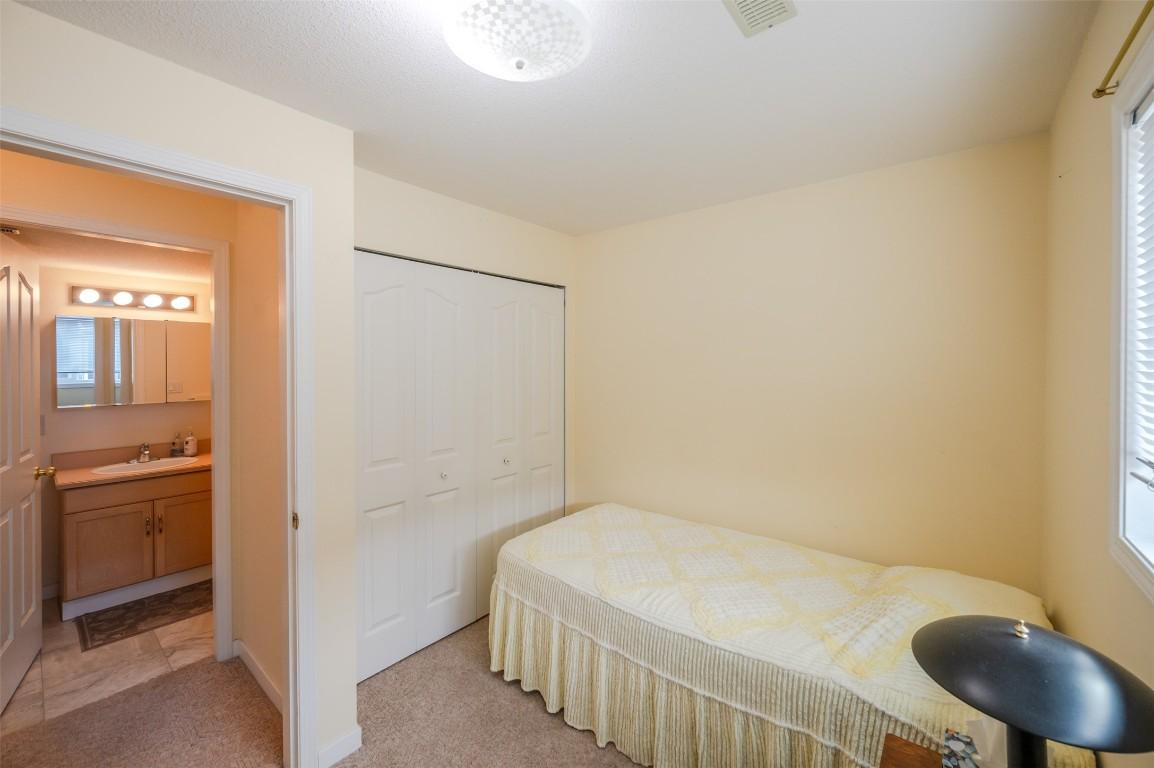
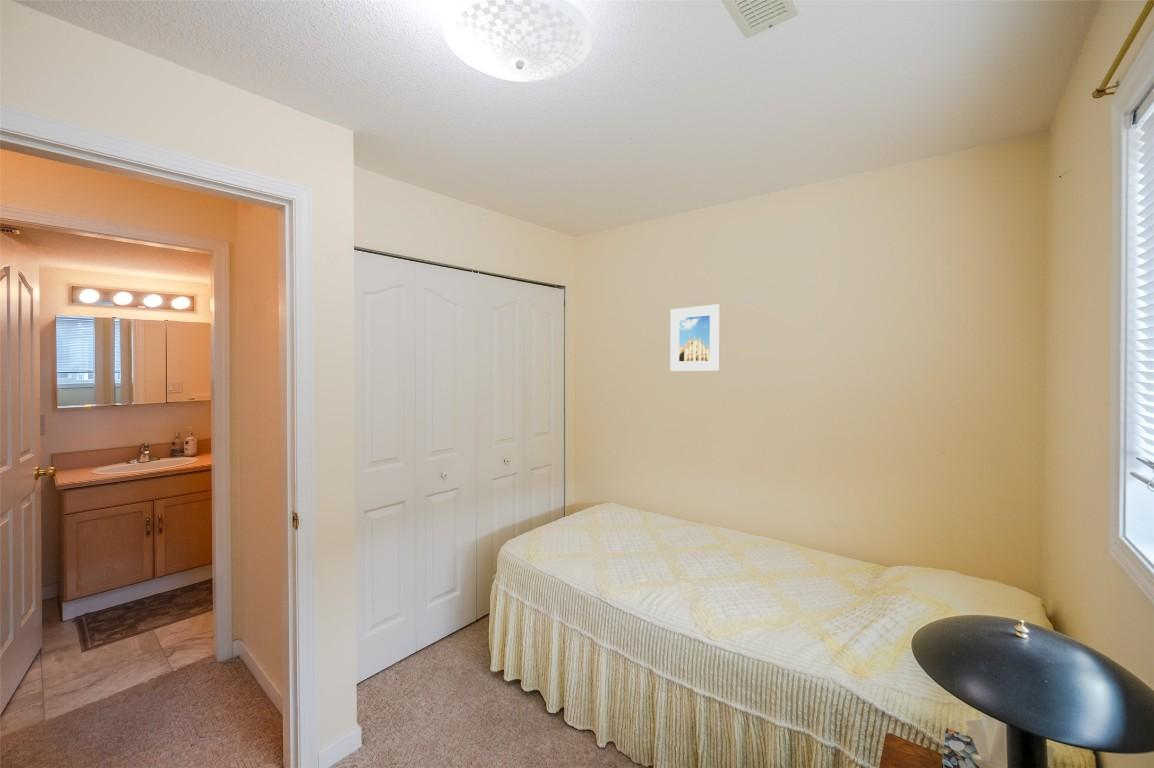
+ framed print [669,303,721,372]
